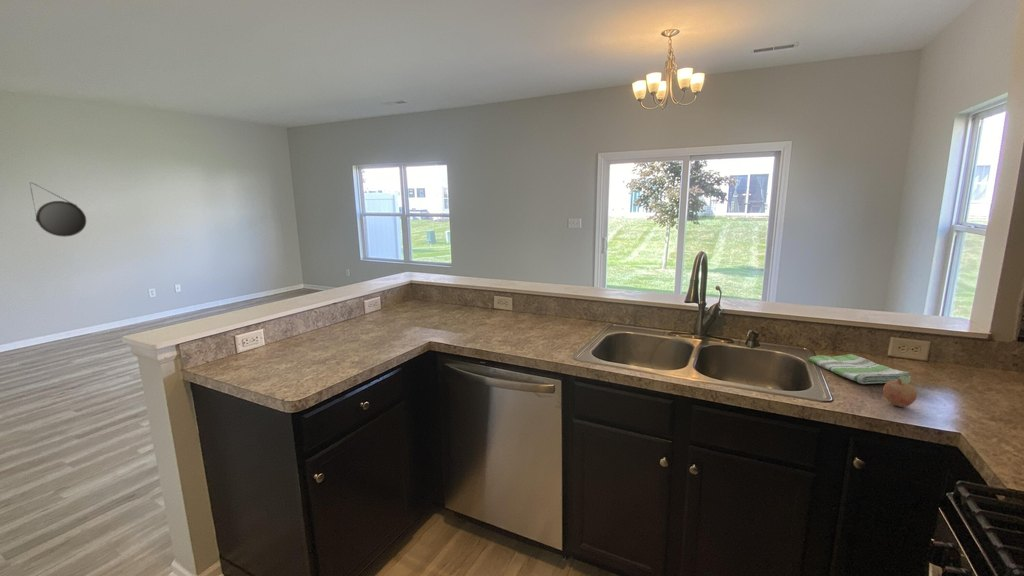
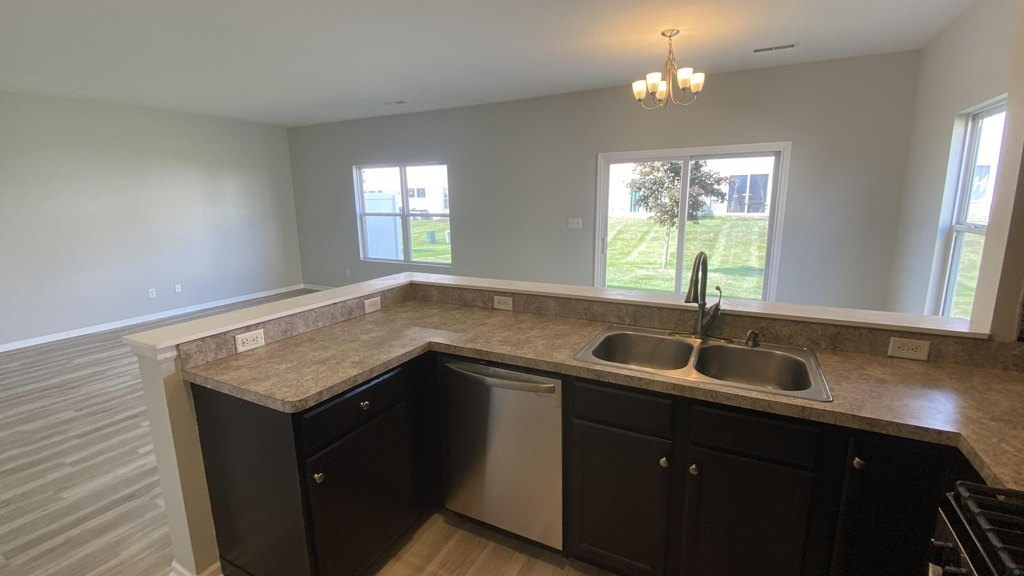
- dish towel [808,353,912,385]
- fruit [882,376,918,408]
- home mirror [29,181,87,238]
